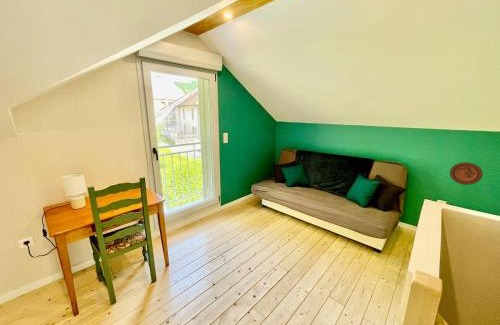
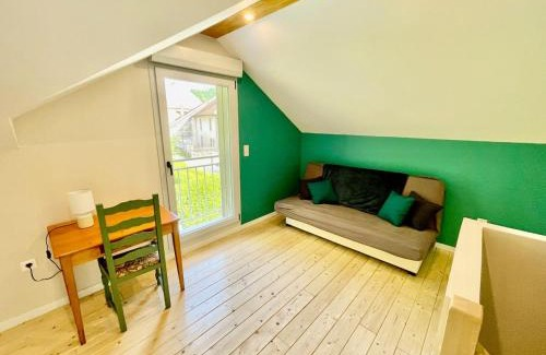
- decorative plate [449,161,484,186]
